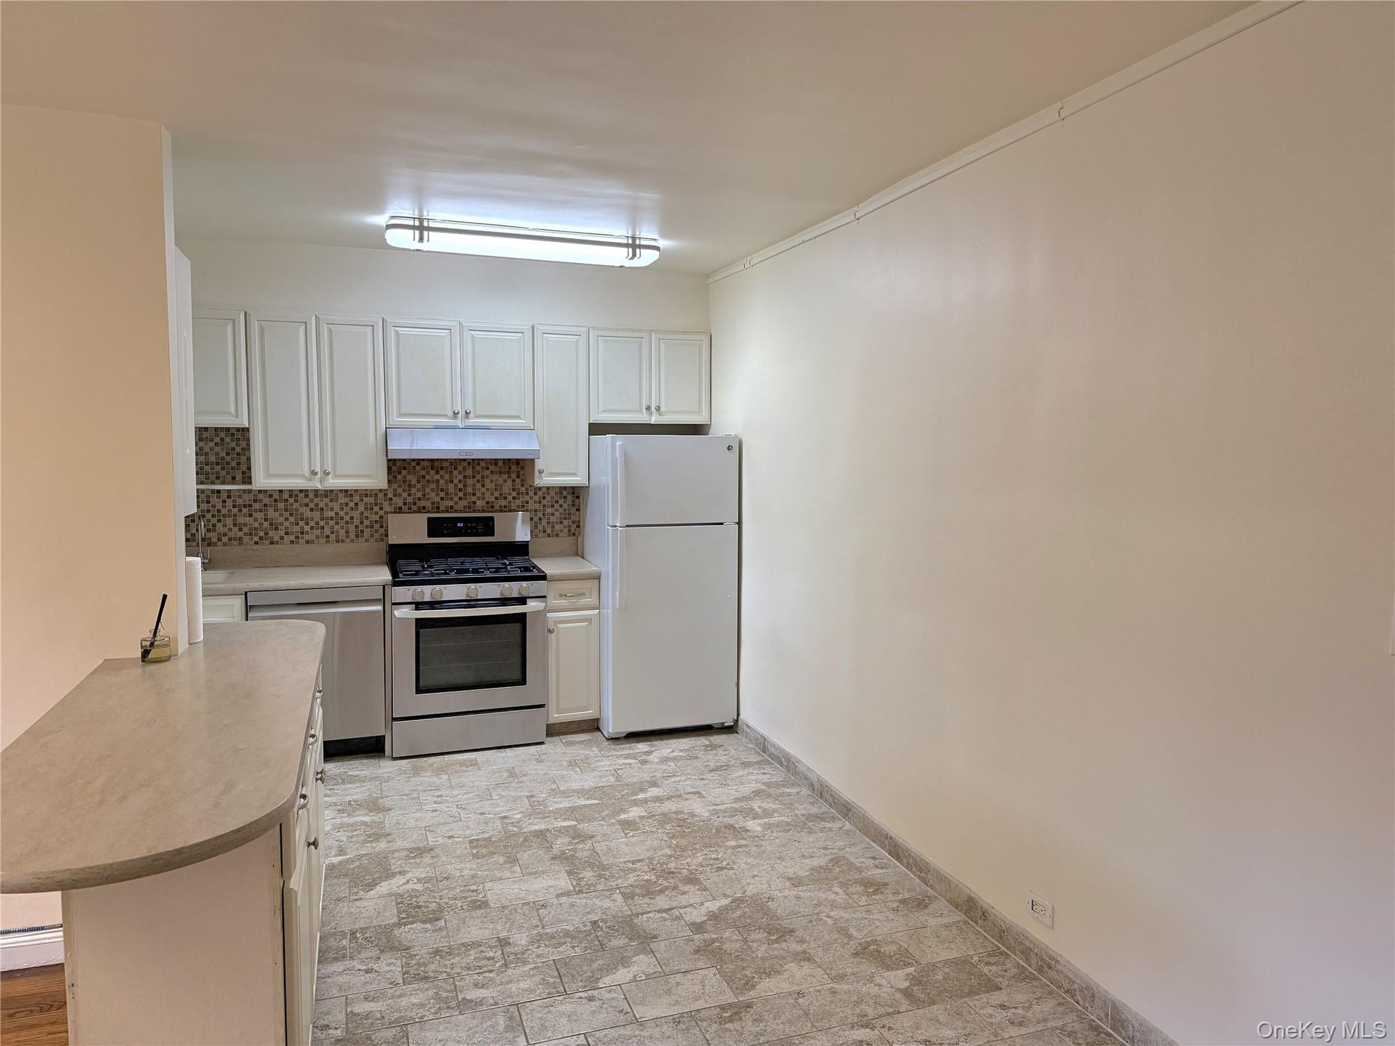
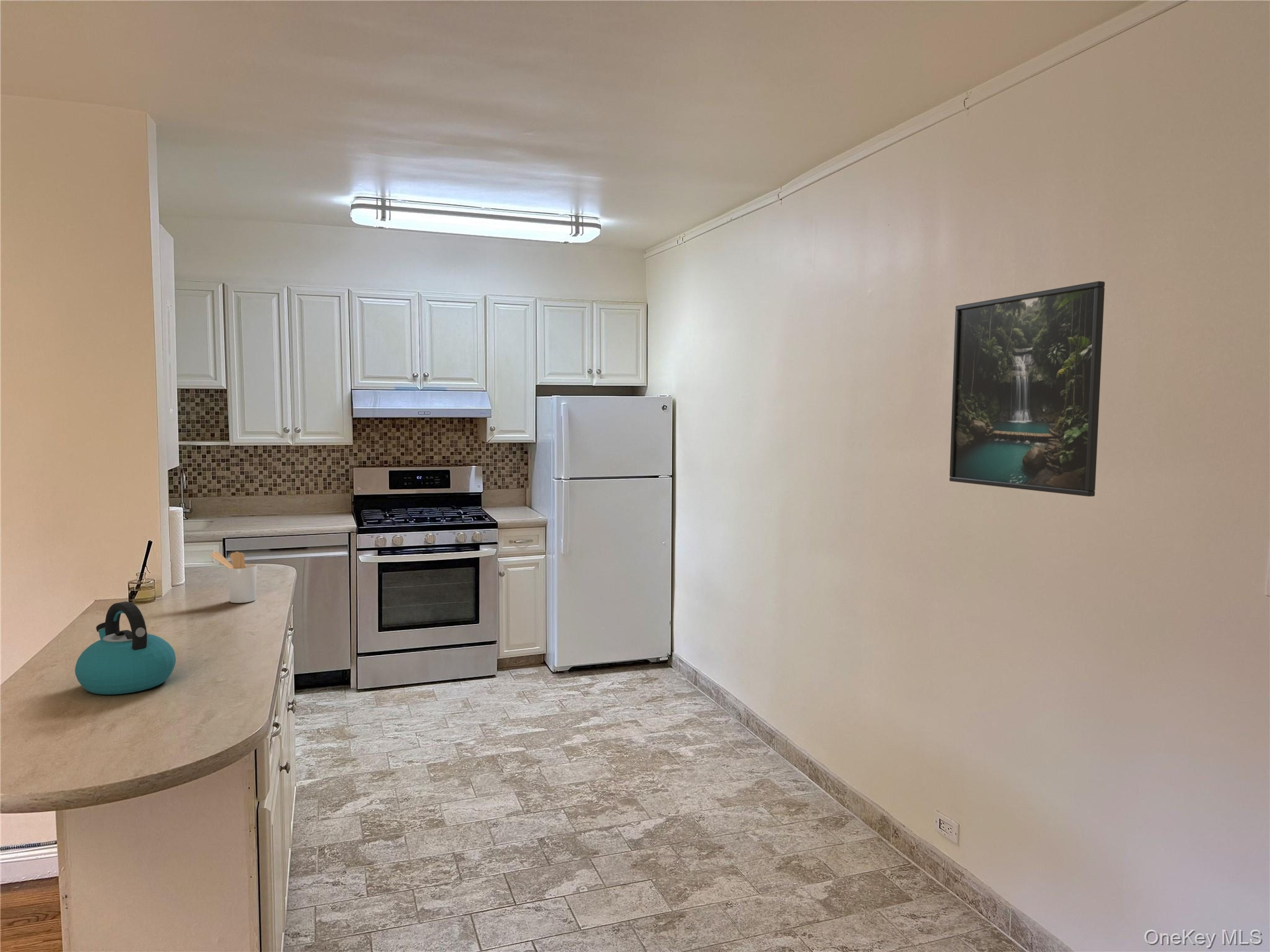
+ kettle [74,601,177,695]
+ utensil holder [209,551,258,604]
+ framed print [949,280,1105,497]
